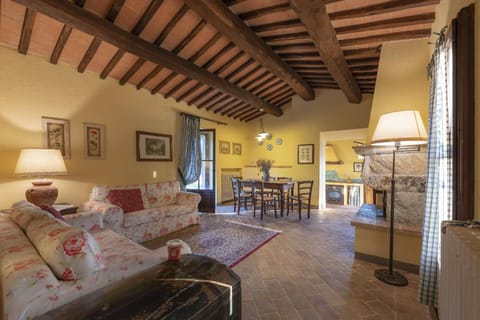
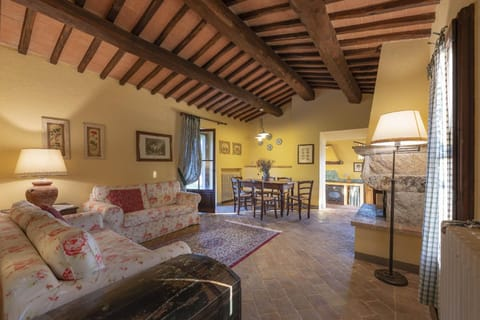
- cup [165,239,184,261]
